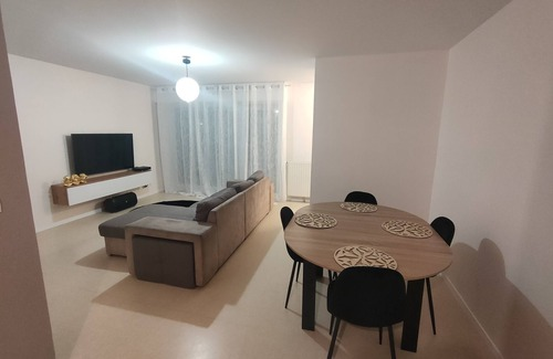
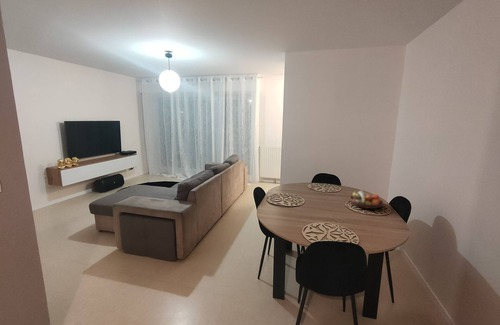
+ fruit bowl [348,190,385,210]
